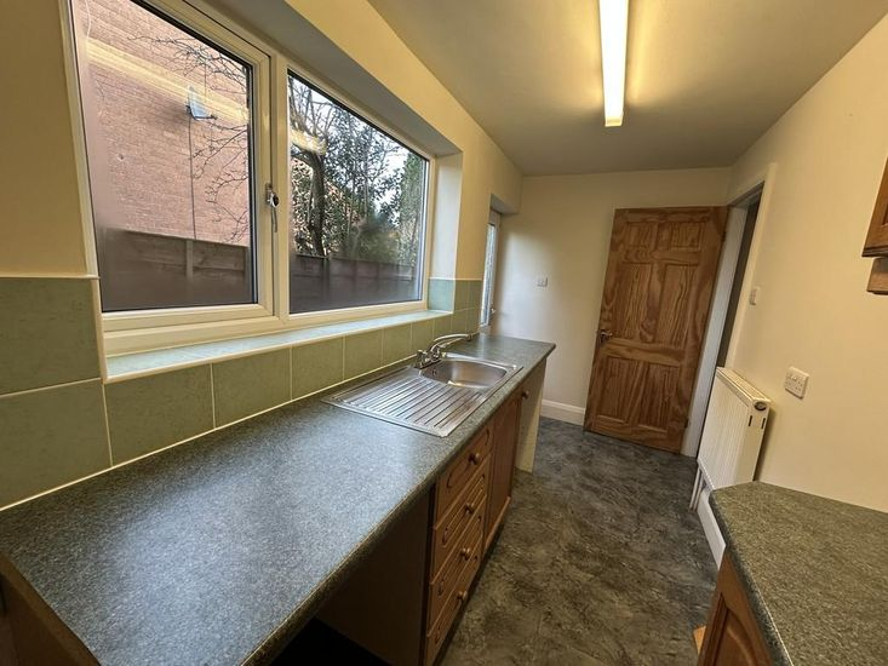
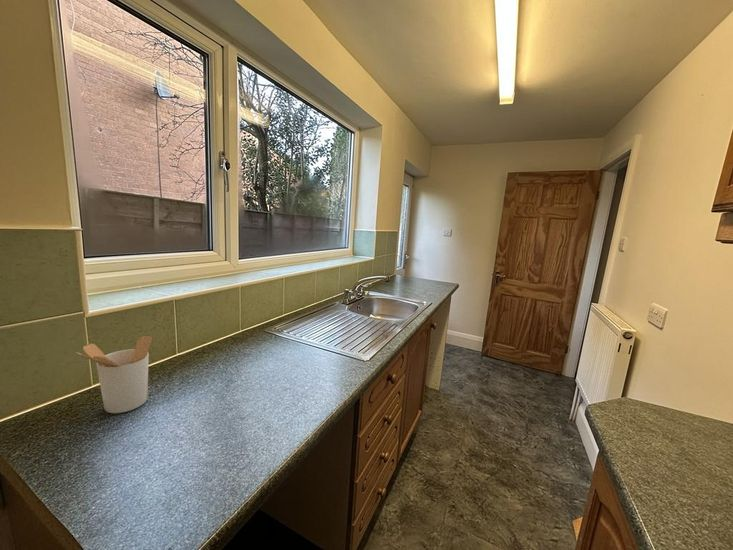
+ utensil holder [75,335,153,414]
